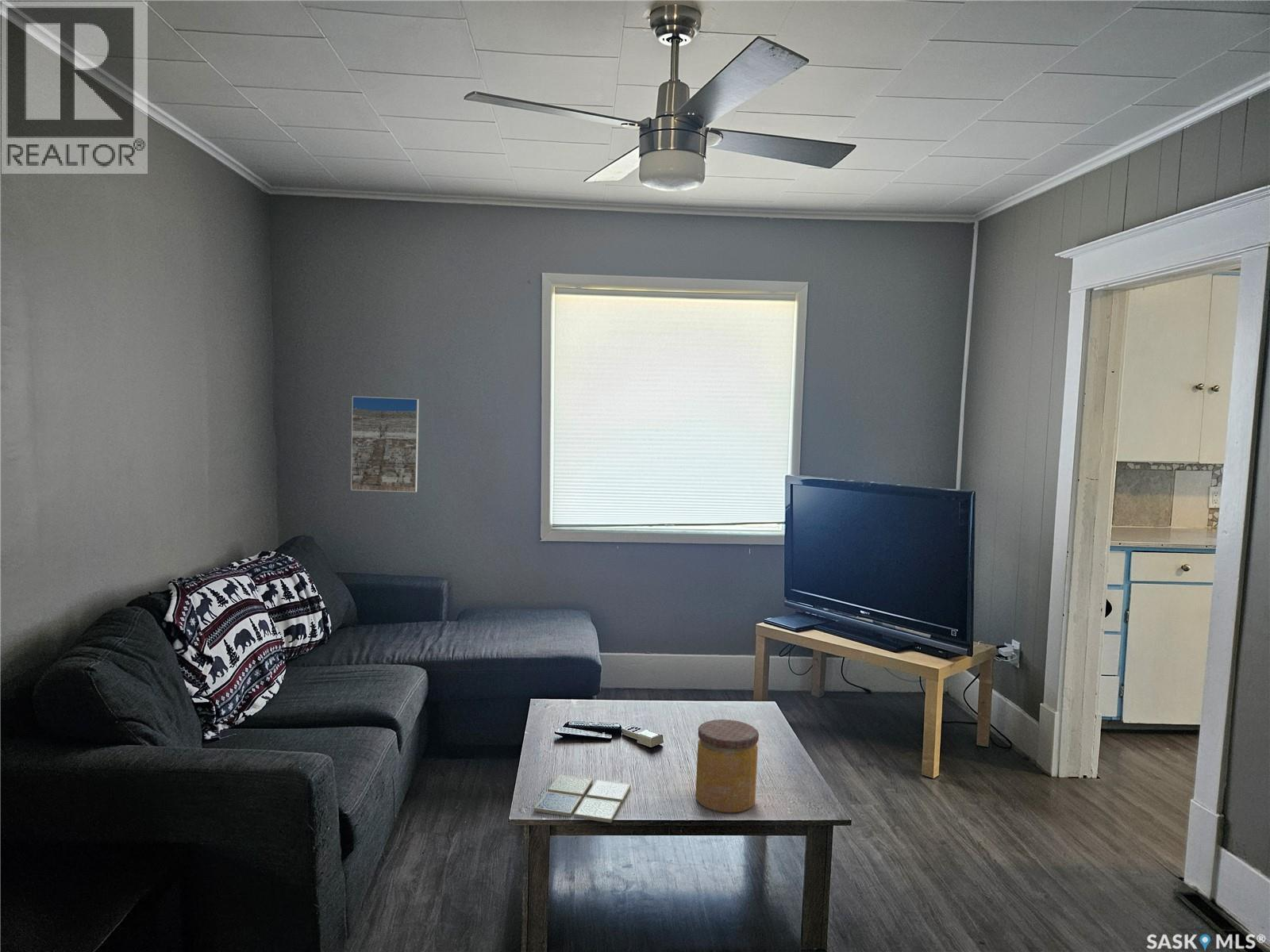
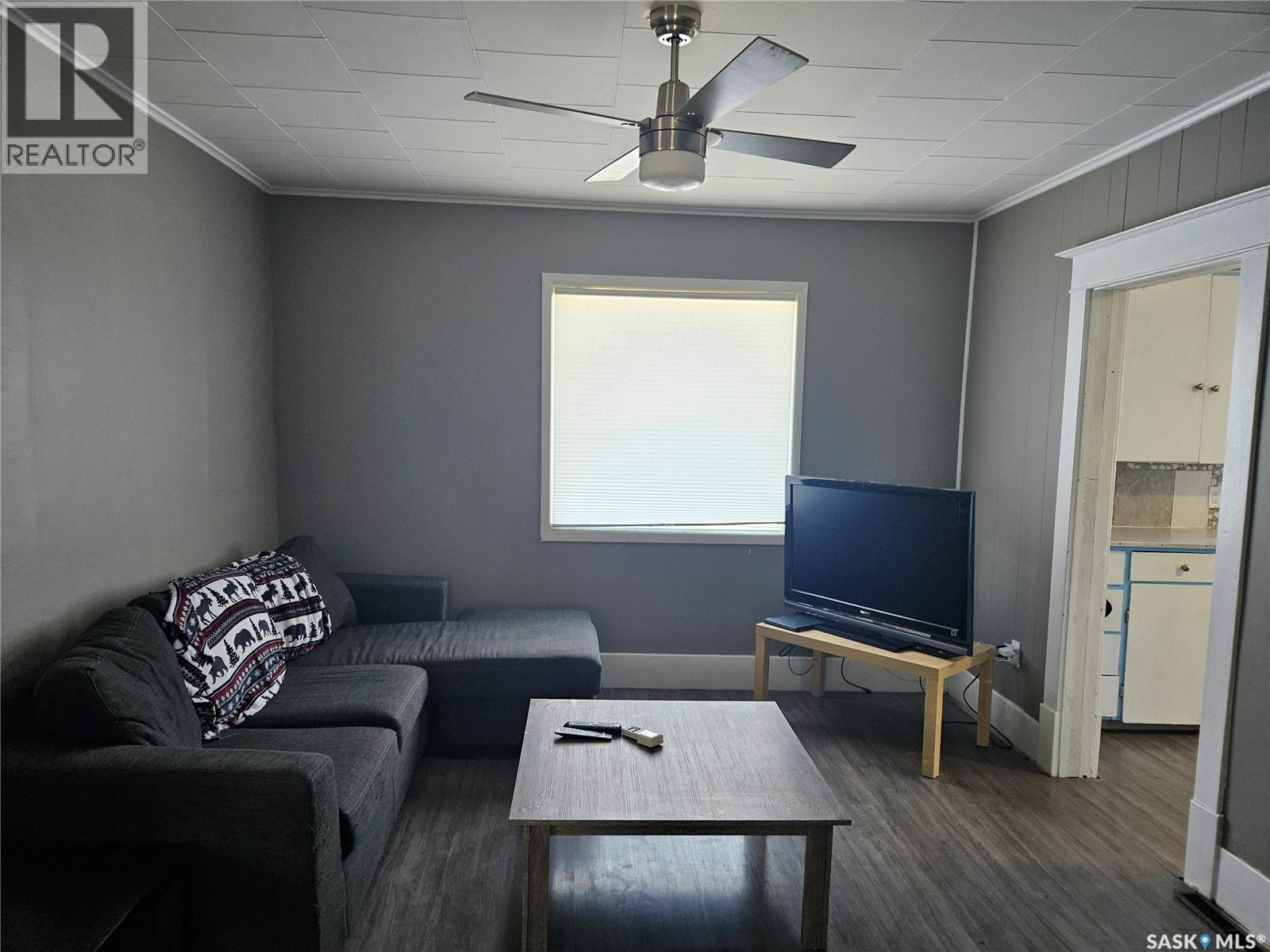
- drink coaster [533,774,632,823]
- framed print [350,395,420,493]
- jar [695,719,760,814]
